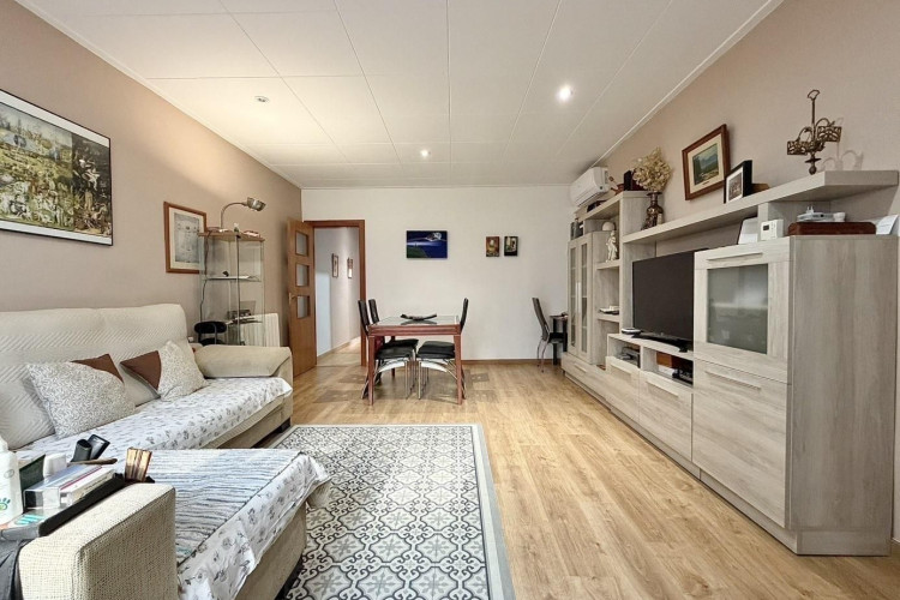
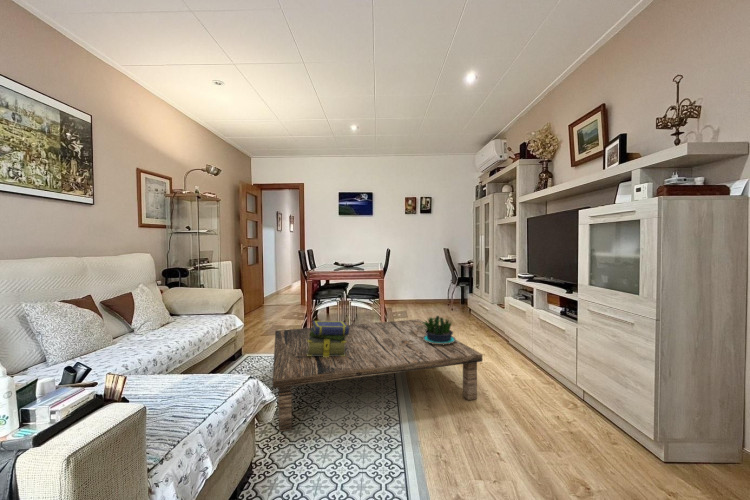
+ stack of books [307,320,349,357]
+ potted plant [421,315,457,345]
+ coffee table [272,318,483,433]
